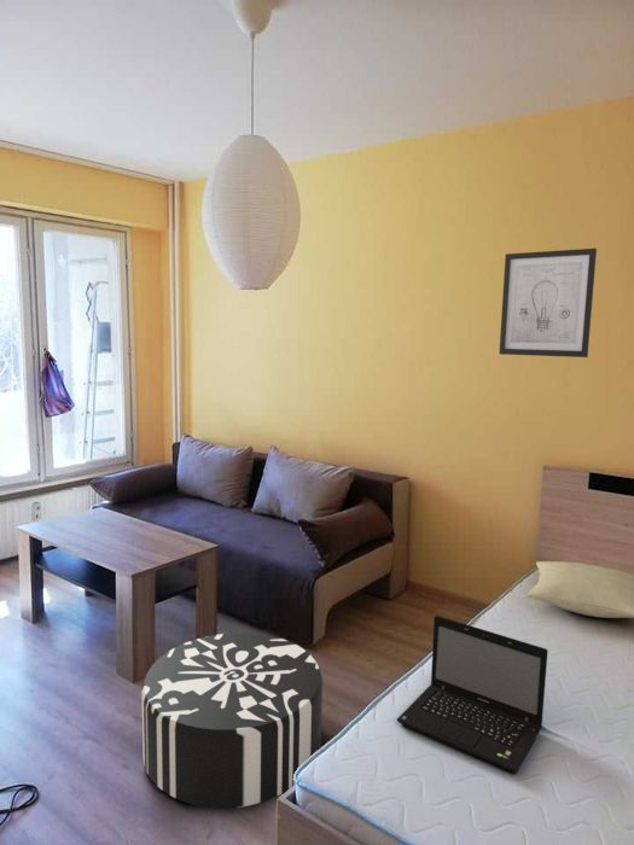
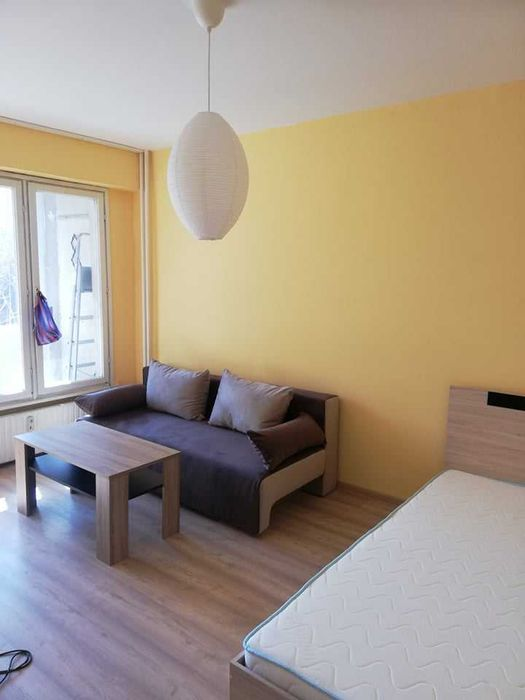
- pouf [140,631,324,810]
- wall art [499,247,598,359]
- pillow [527,560,634,619]
- laptop [396,614,549,774]
